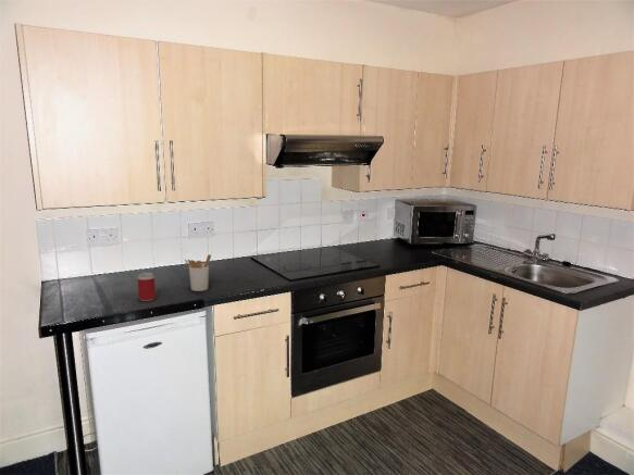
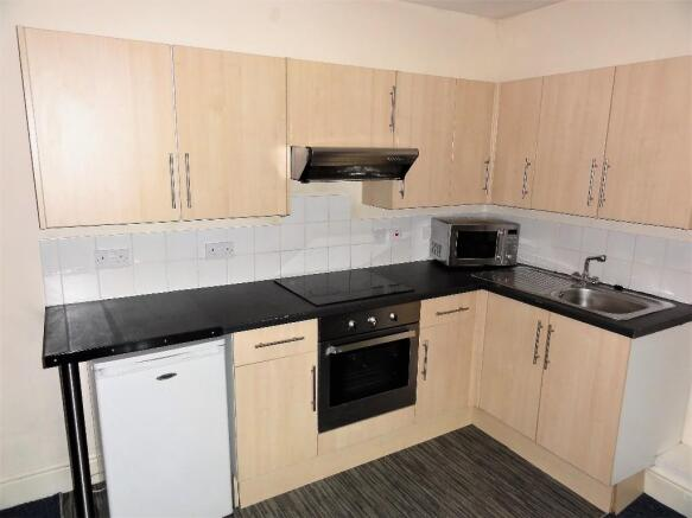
- utensil holder [184,253,212,292]
- beverage can [137,272,157,302]
